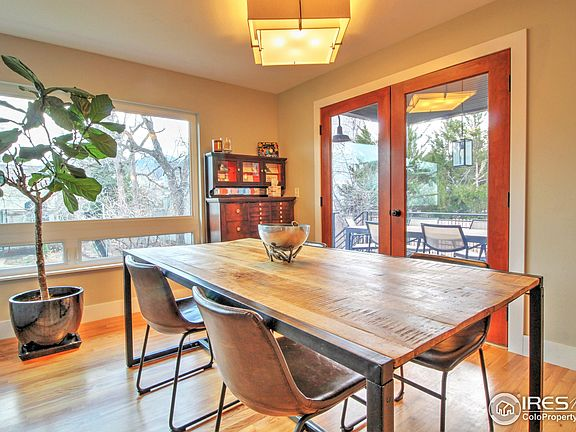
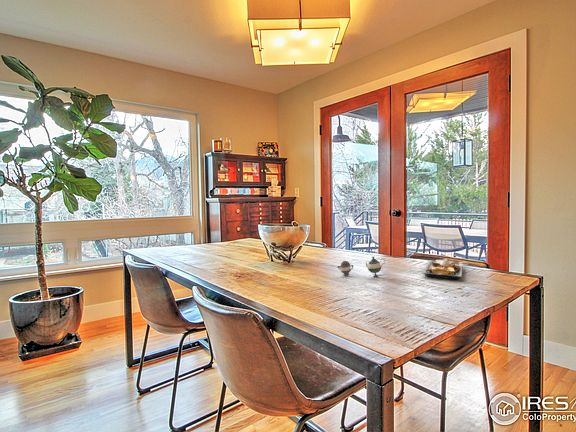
+ teapot [337,256,386,278]
+ plate [421,258,471,281]
